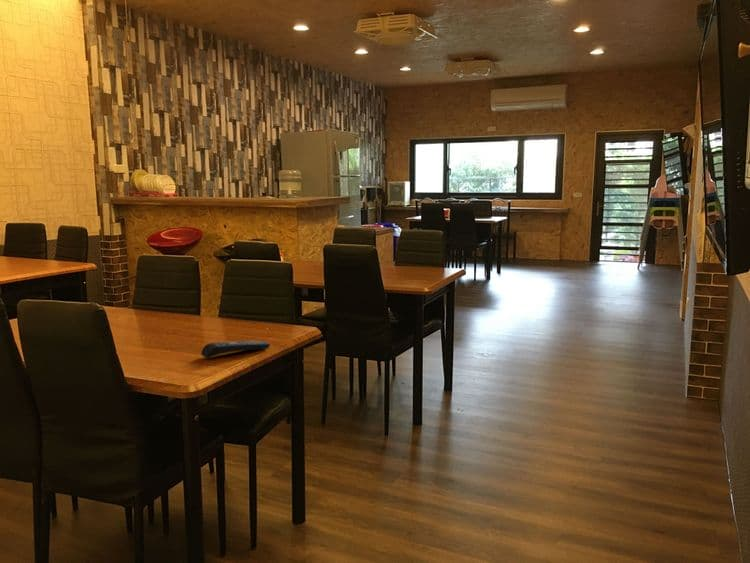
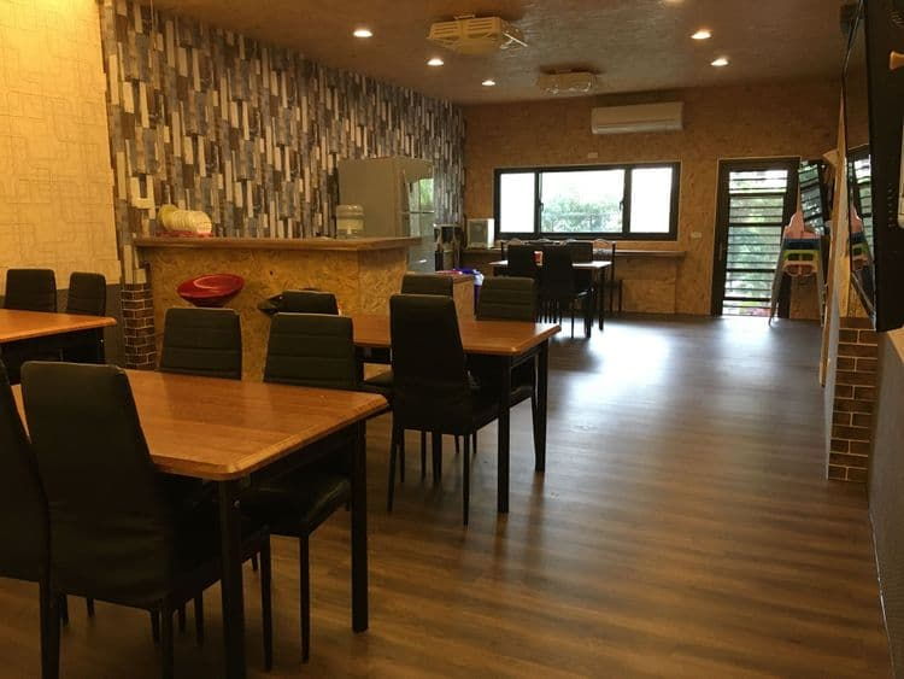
- remote control [200,340,271,359]
